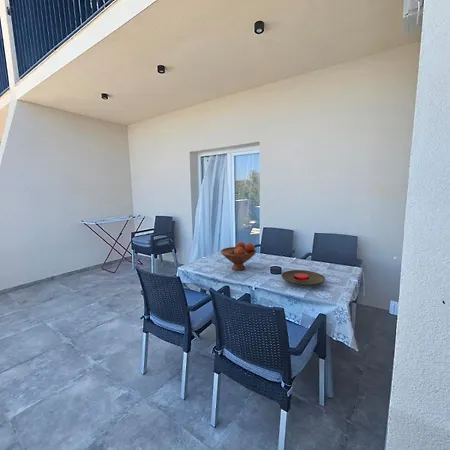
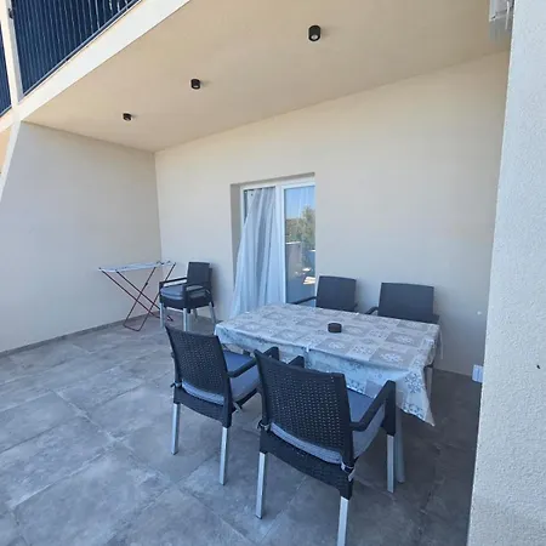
- plate [280,269,326,287]
- fruit bowl [220,241,257,272]
